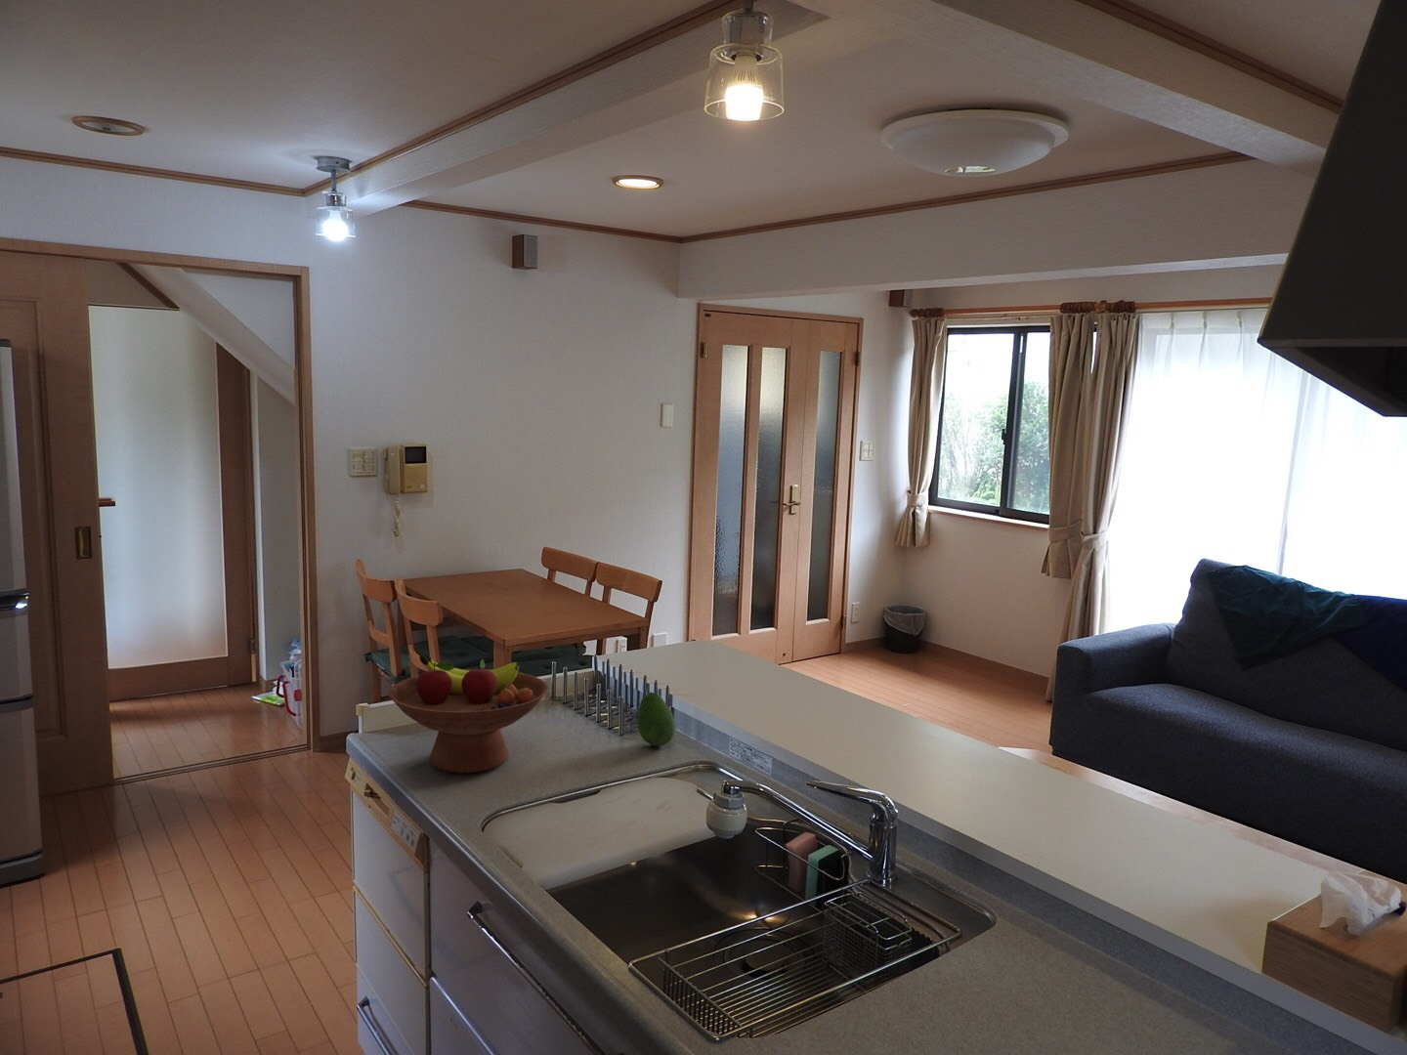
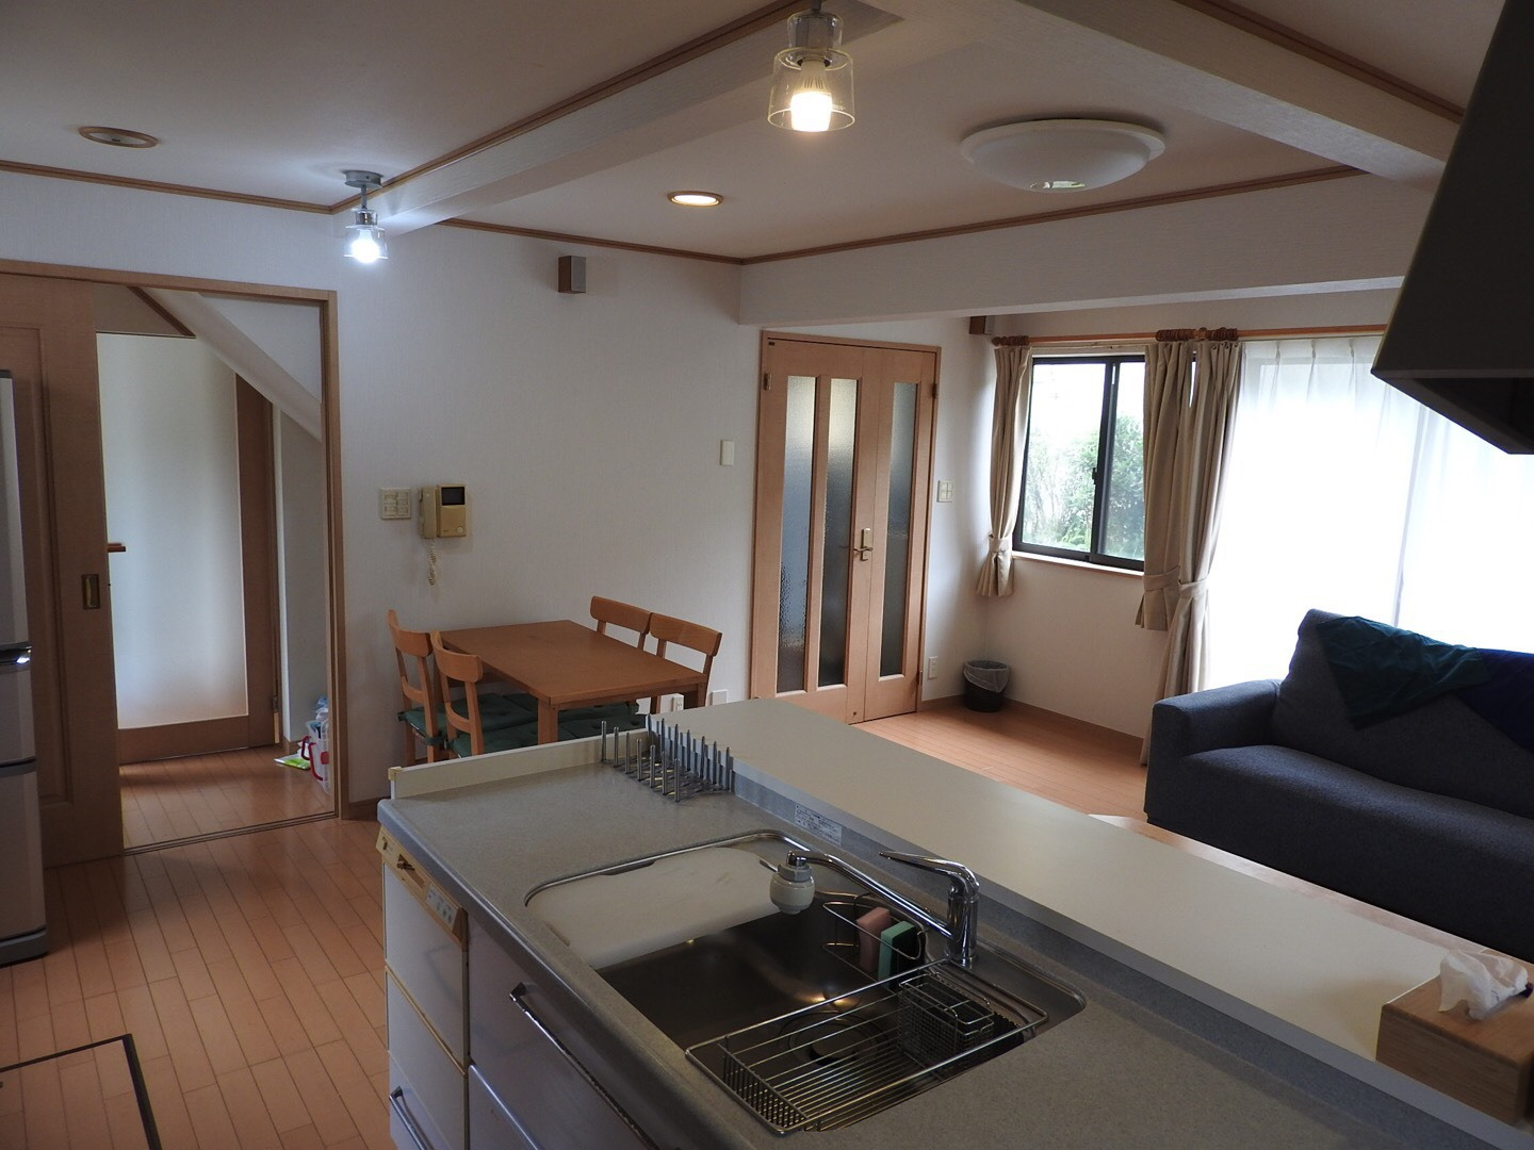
- fruit [636,692,676,747]
- fruit bowl [388,652,550,774]
